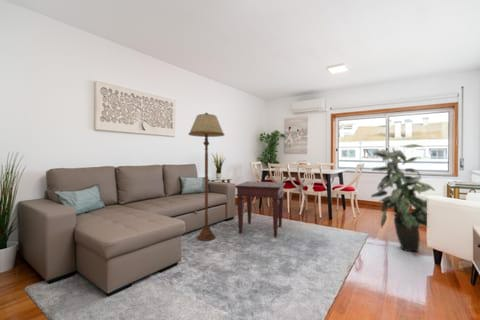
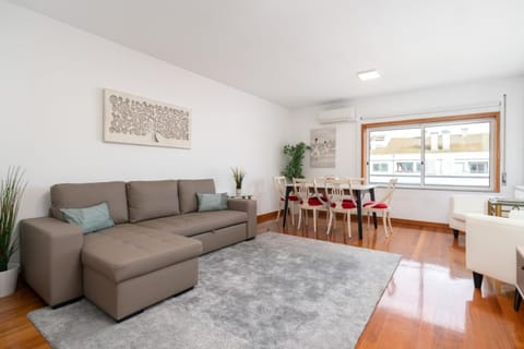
- side table [234,180,286,238]
- indoor plant [370,143,436,253]
- floor lamp [188,112,225,242]
